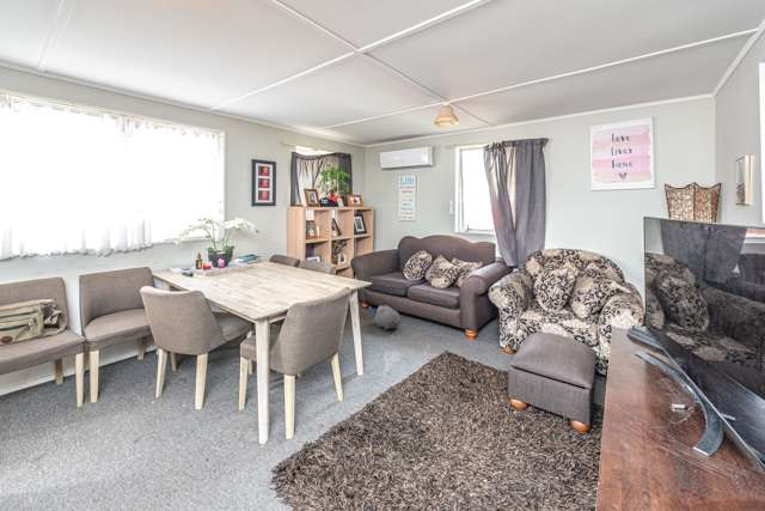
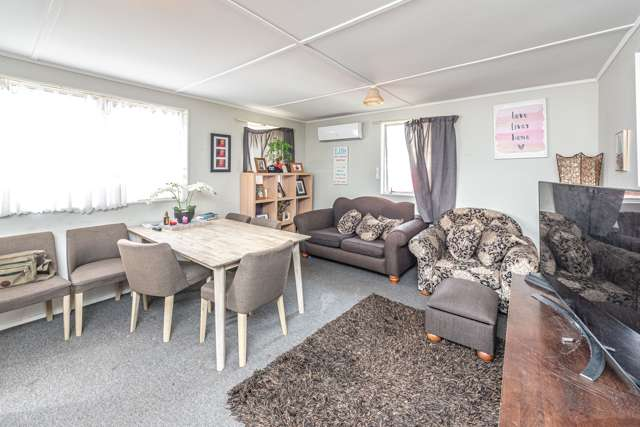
- plush toy [373,304,402,330]
